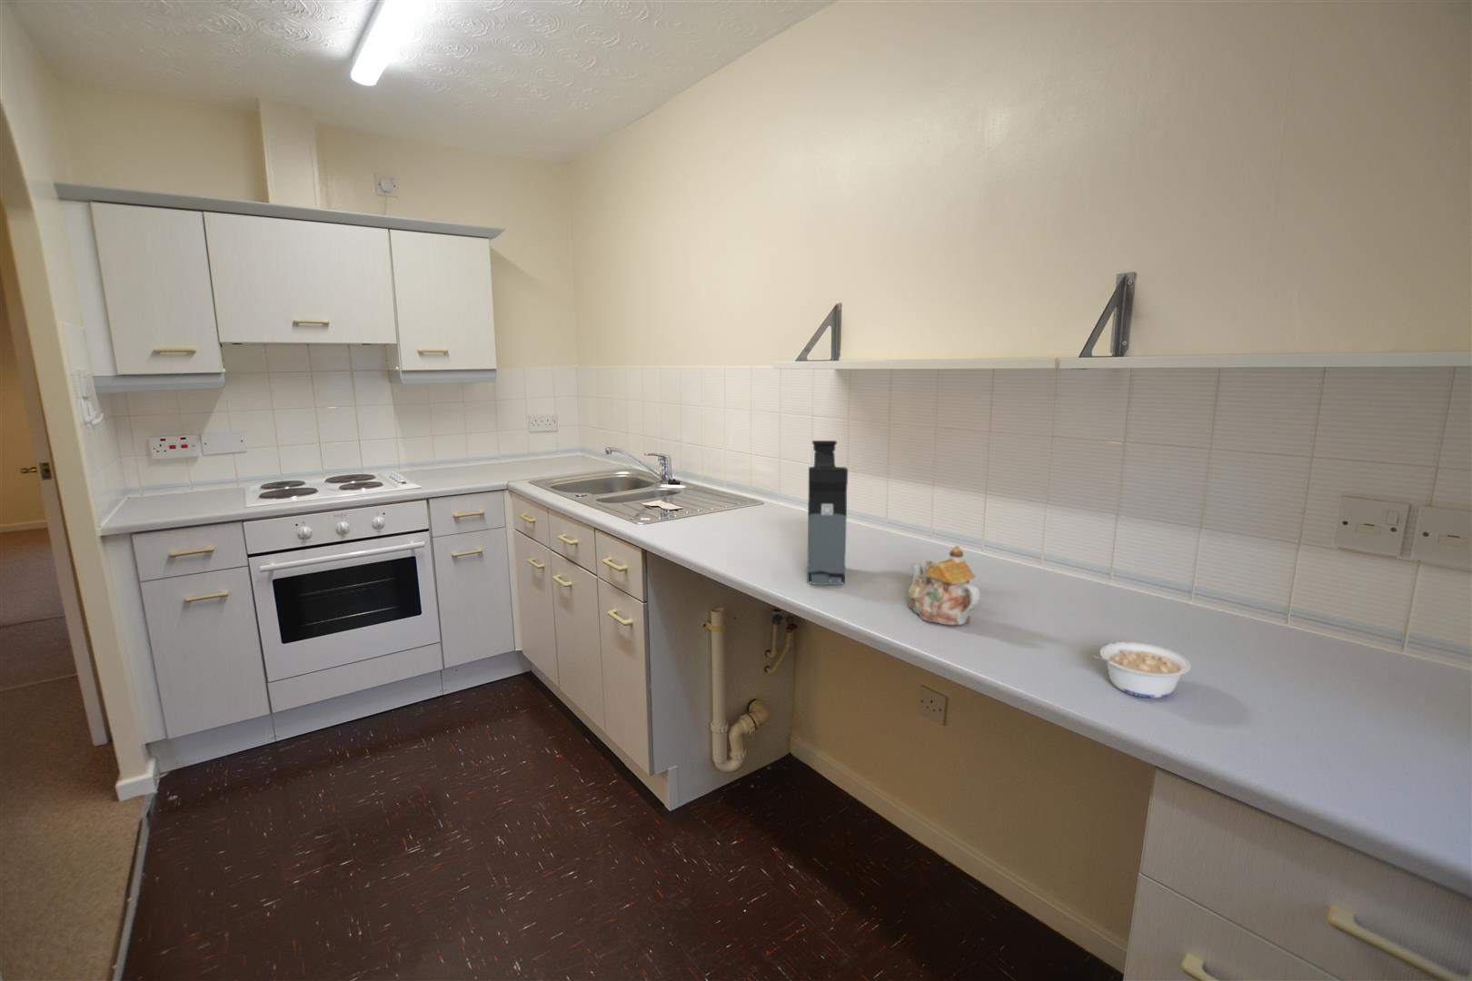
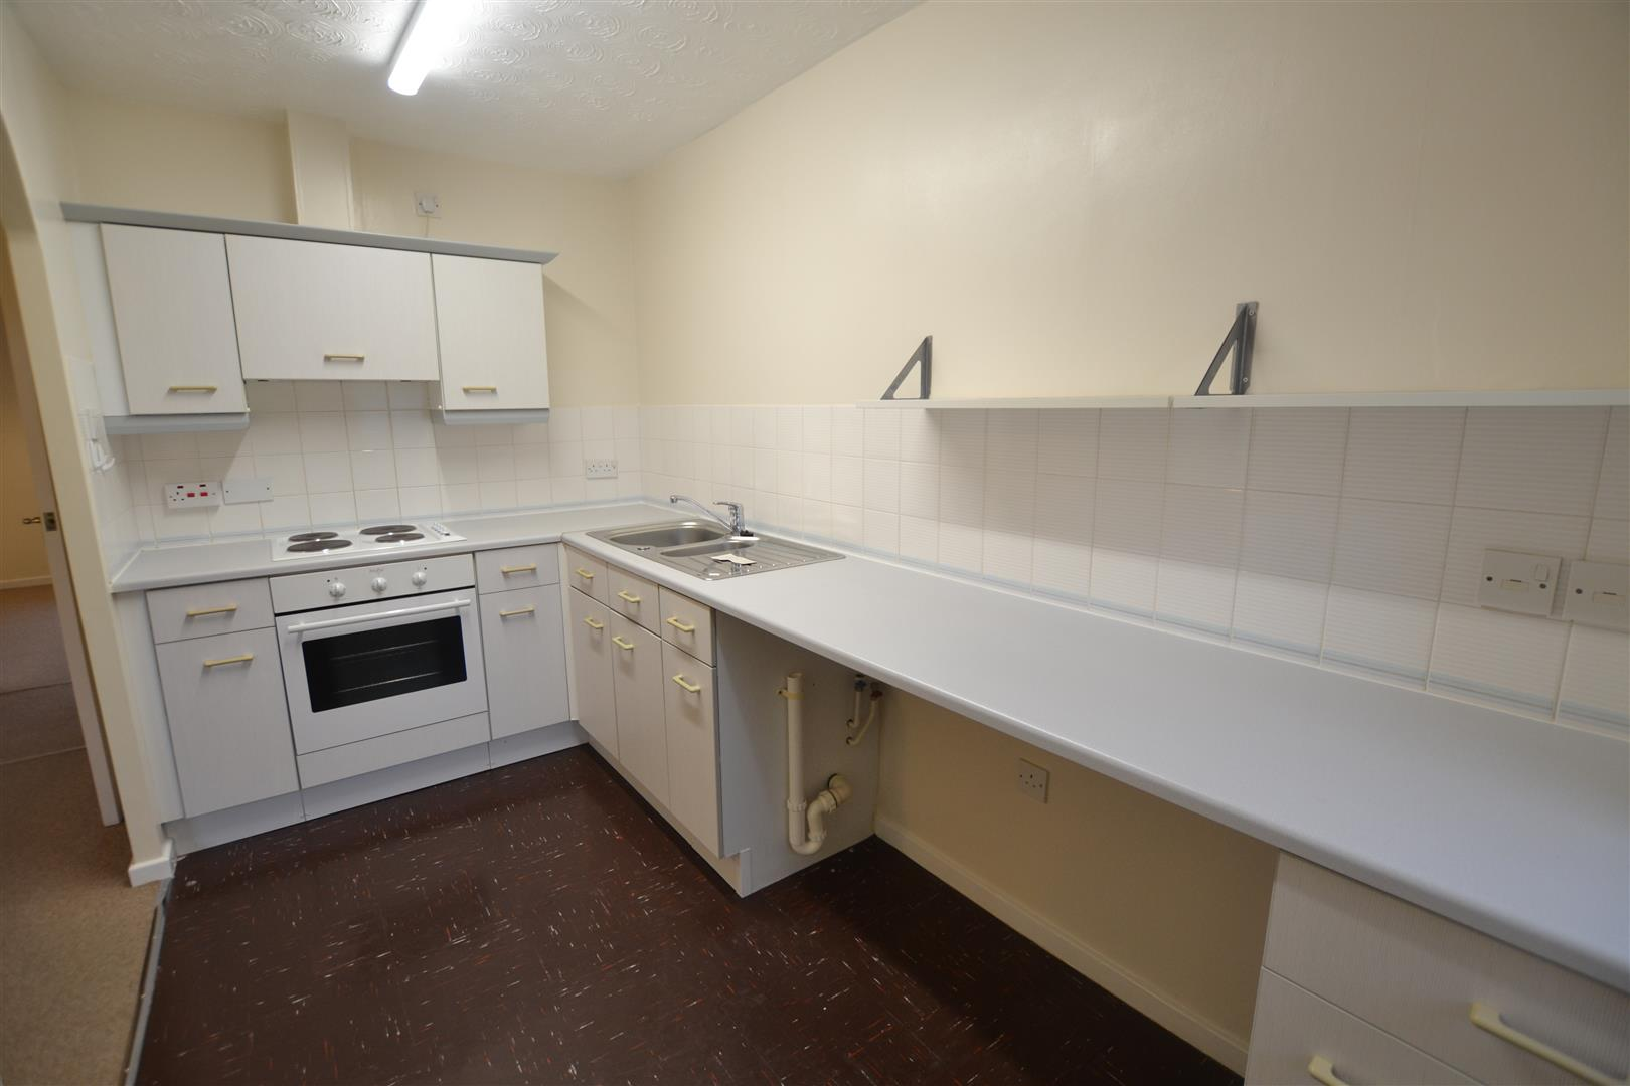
- legume [1090,642,1192,700]
- coffee maker [806,440,849,586]
- teapot [908,545,981,626]
